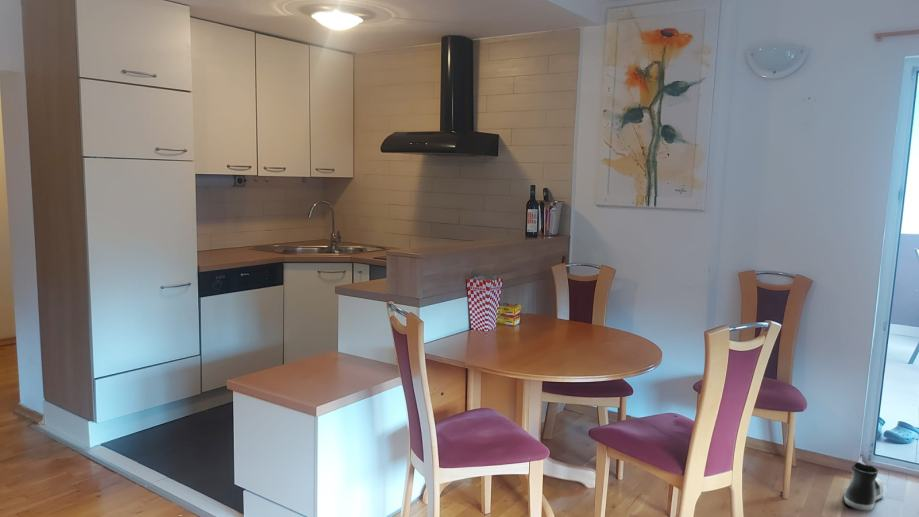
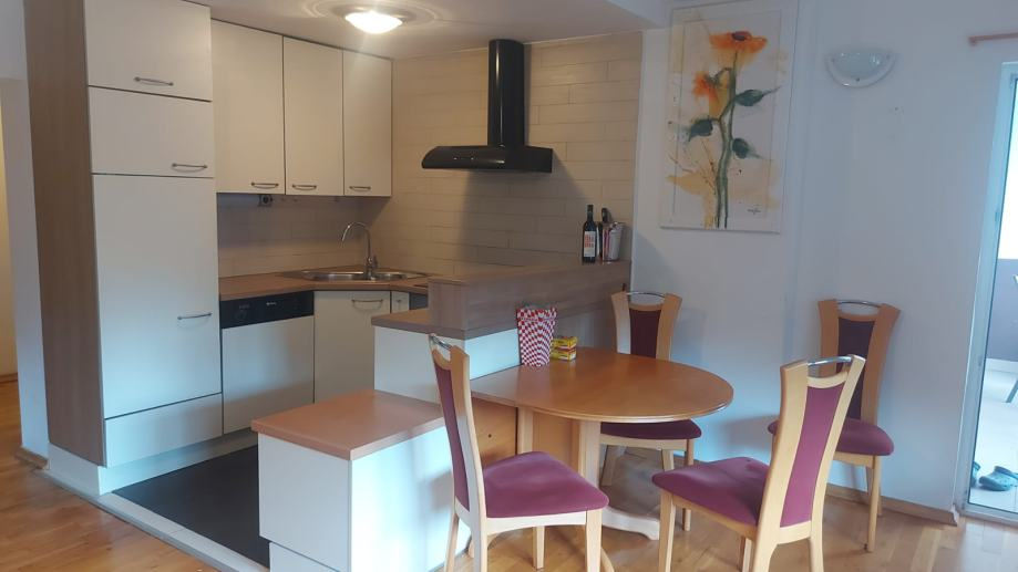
- shoe [843,461,884,512]
